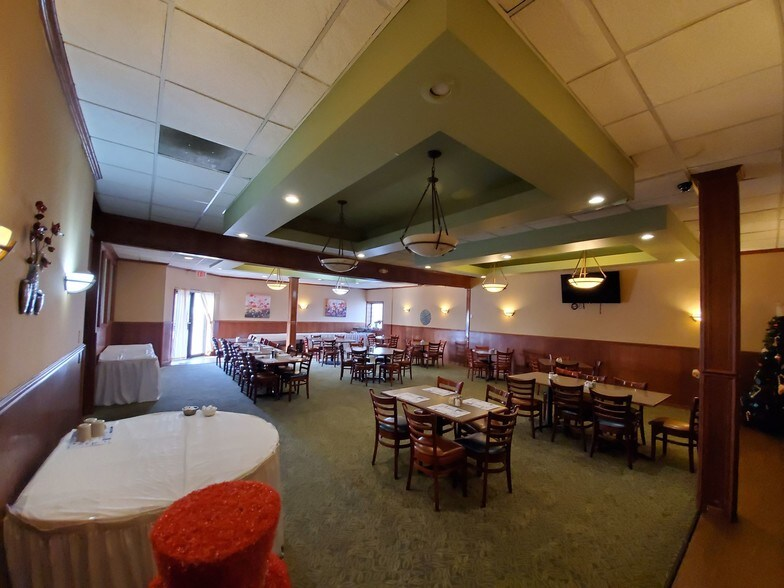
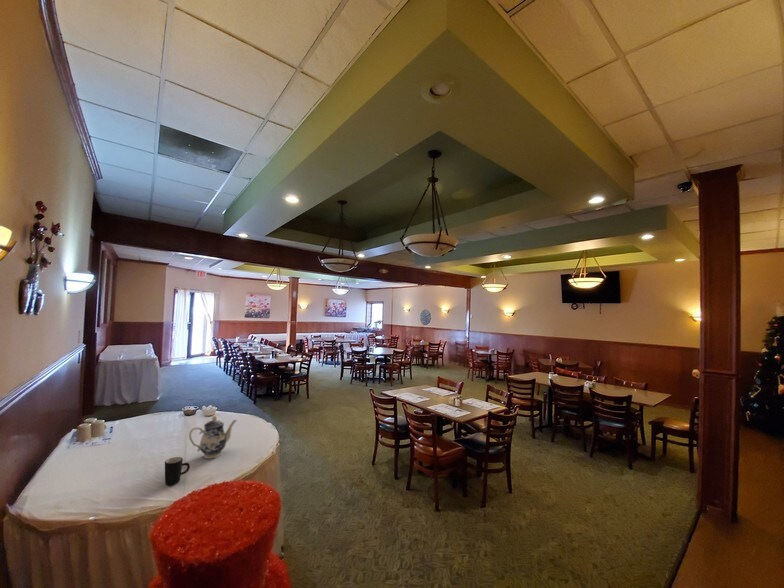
+ mug [164,456,191,486]
+ teapot [188,415,238,460]
